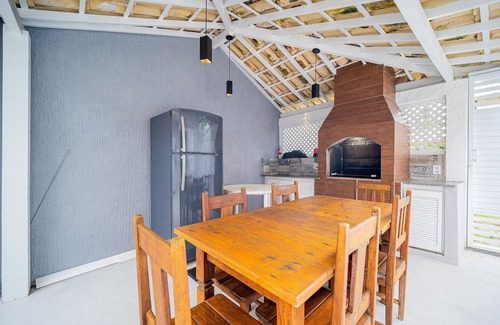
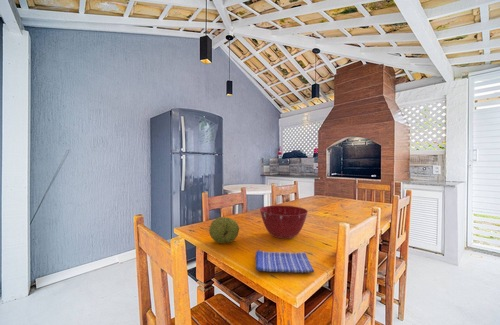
+ dish towel [255,249,315,274]
+ mixing bowl [259,204,309,240]
+ fruit [208,216,240,244]
